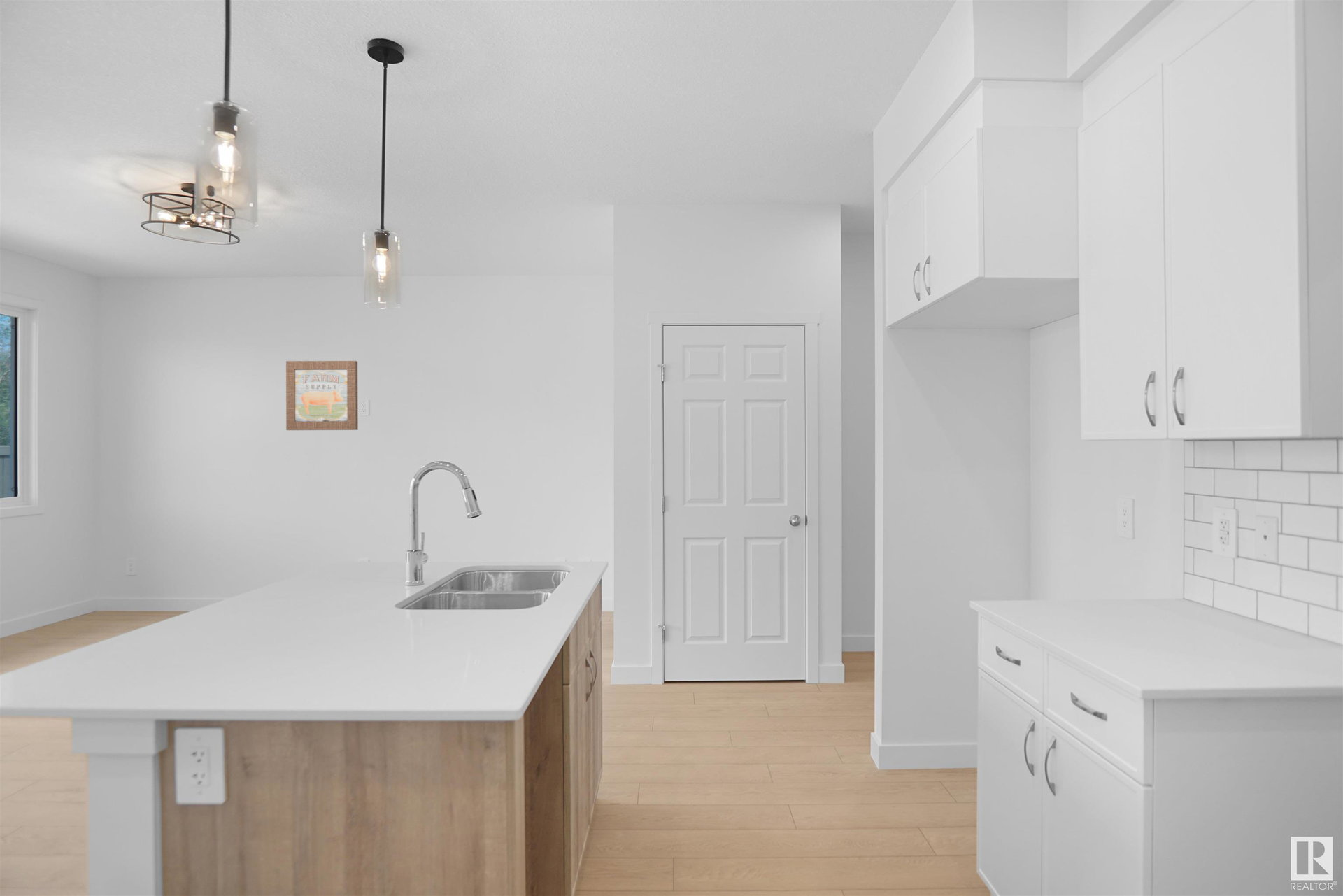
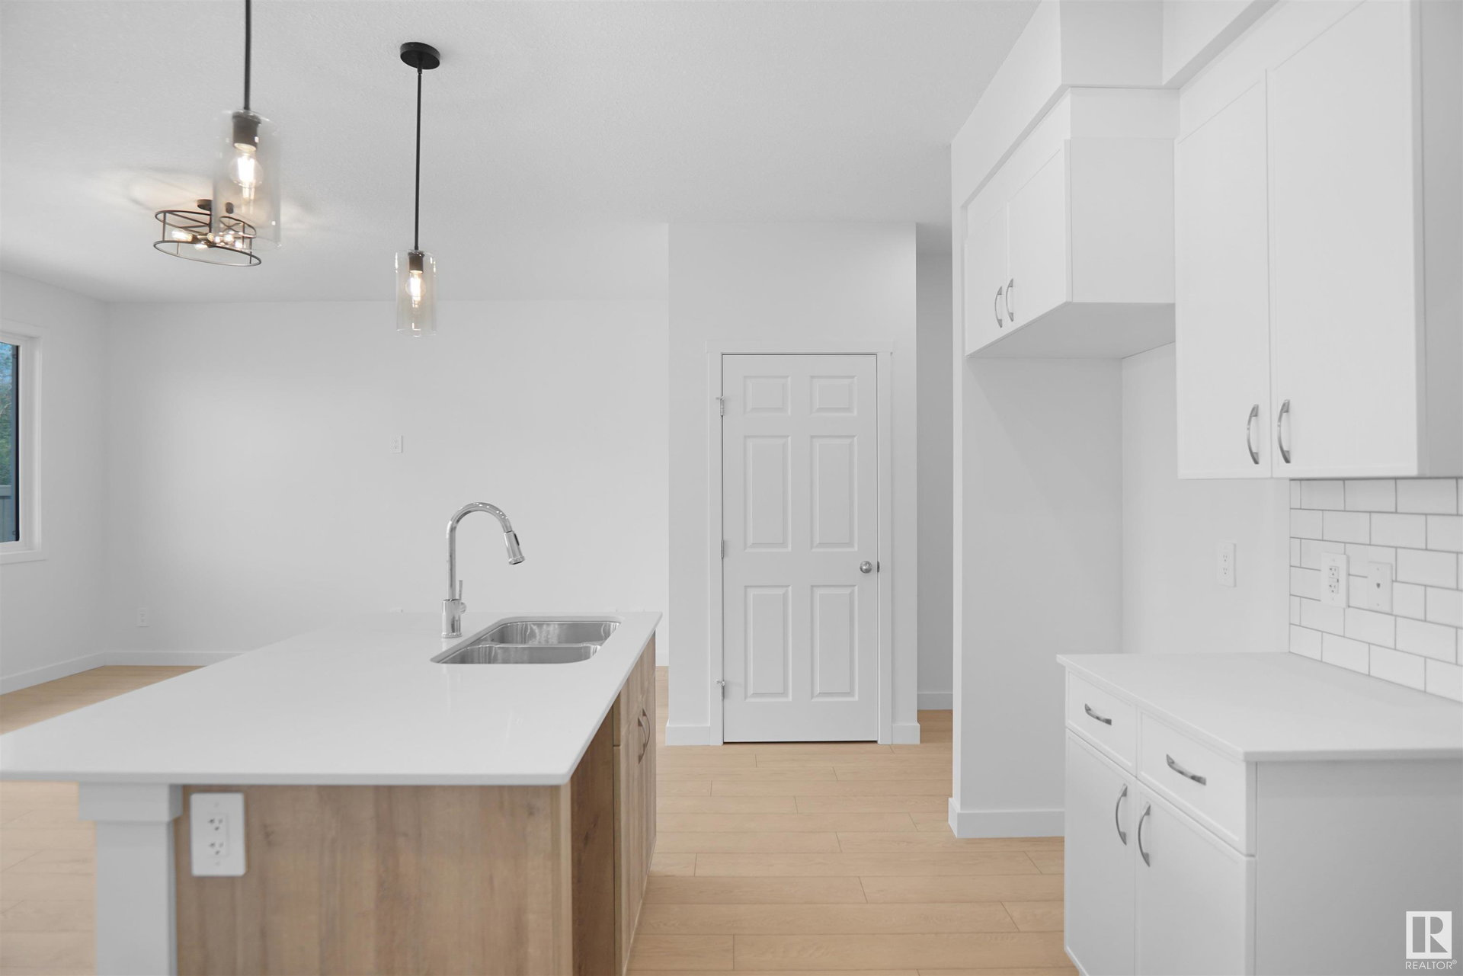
- wall art [285,360,359,431]
